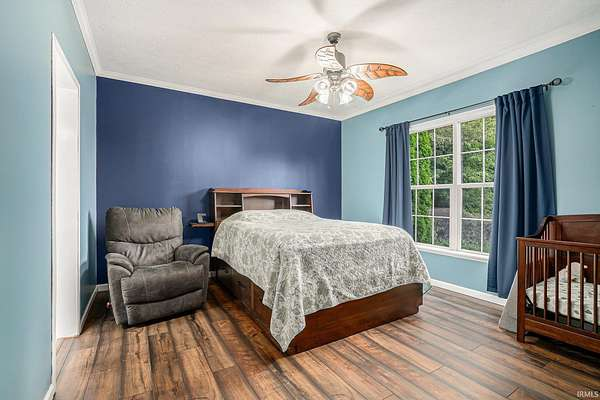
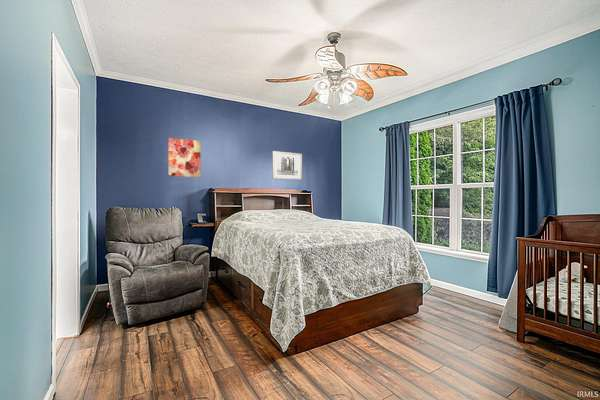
+ wall art [167,137,201,178]
+ wall art [271,150,303,181]
